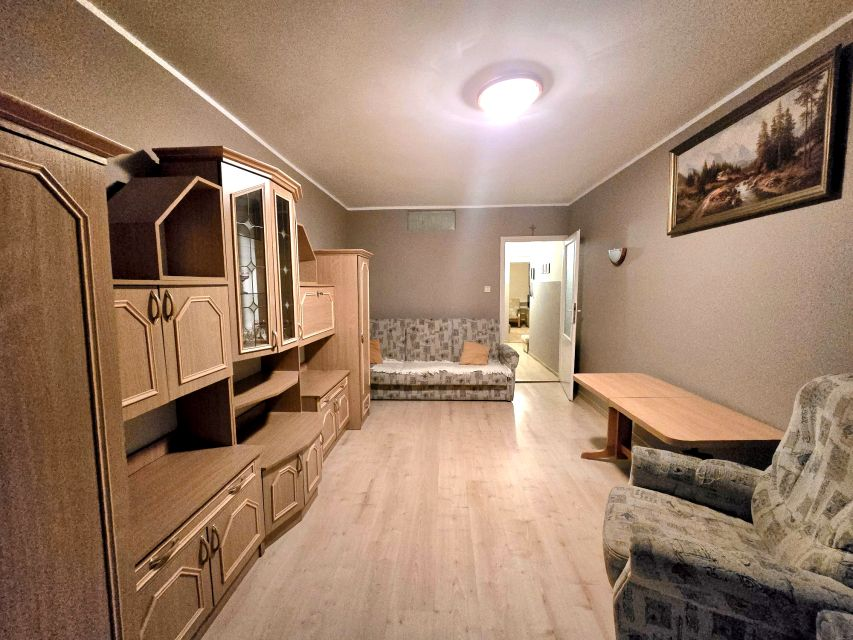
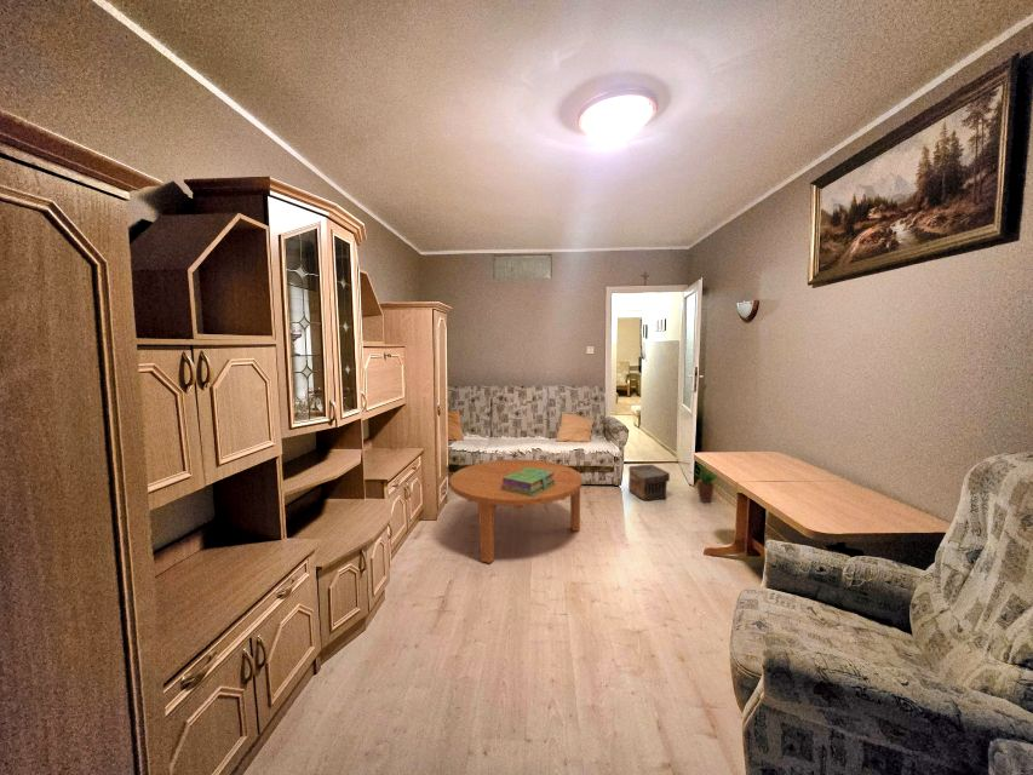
+ stack of books [501,467,556,496]
+ pouch [627,464,671,501]
+ potted plant [688,460,724,504]
+ coffee table [448,459,583,564]
